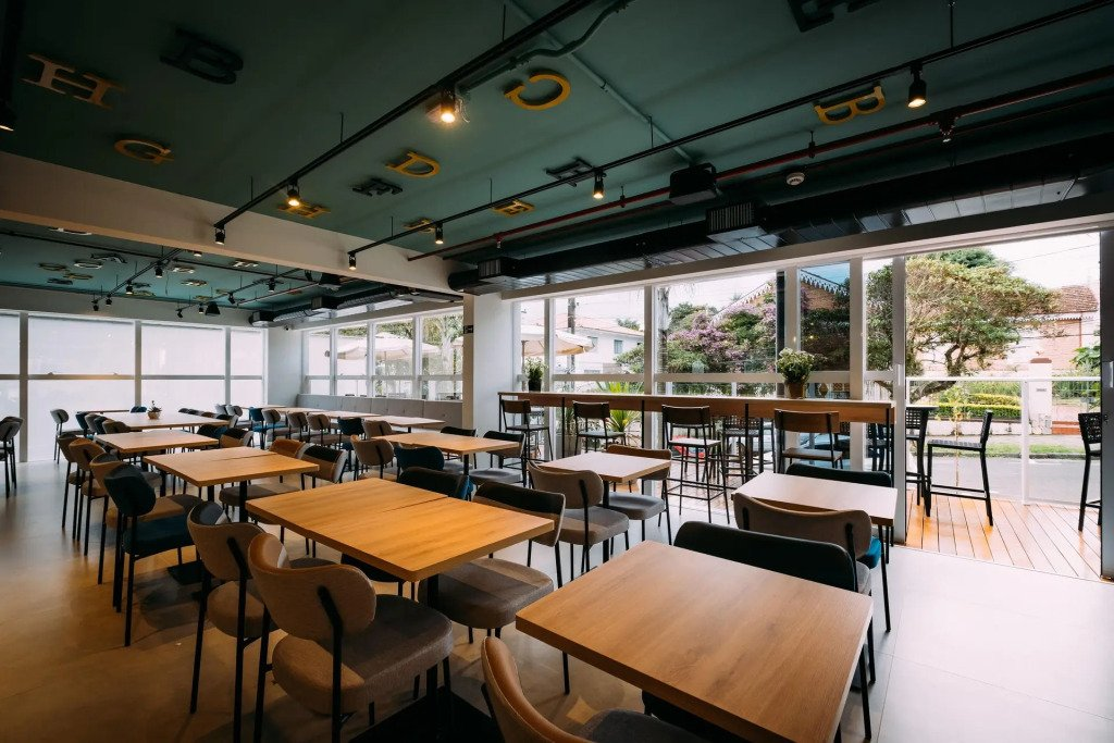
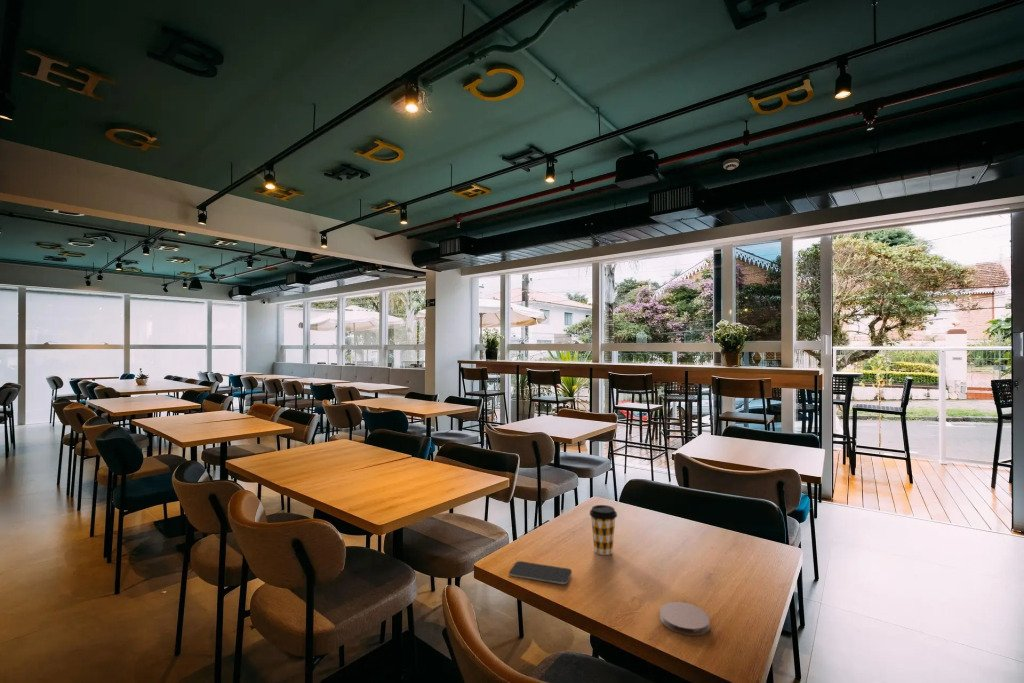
+ coffee cup [589,504,618,556]
+ smartphone [508,560,573,585]
+ coaster [659,601,711,637]
